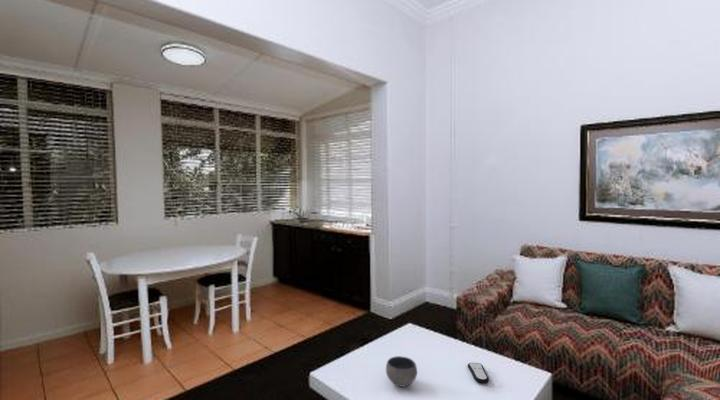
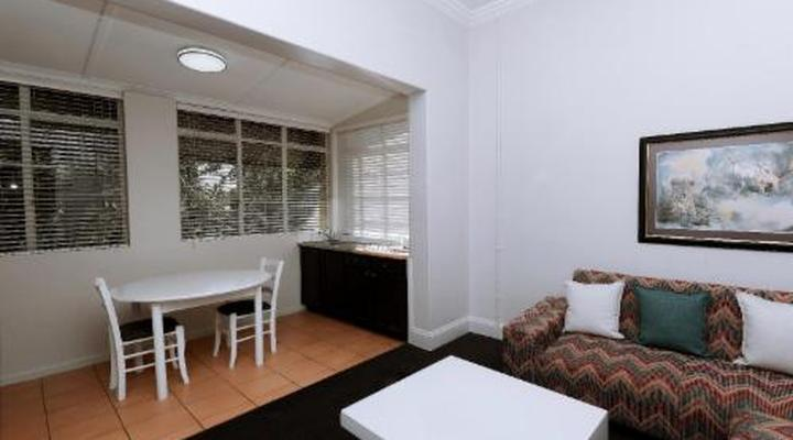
- bowl [385,355,418,388]
- remote control [467,362,490,384]
